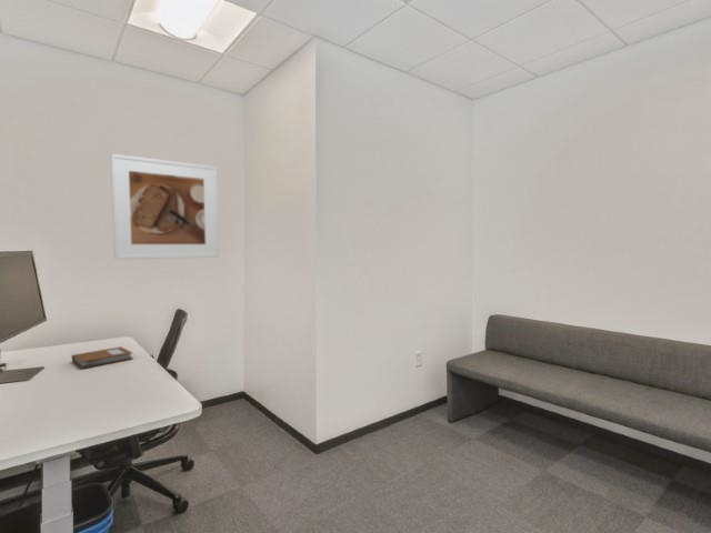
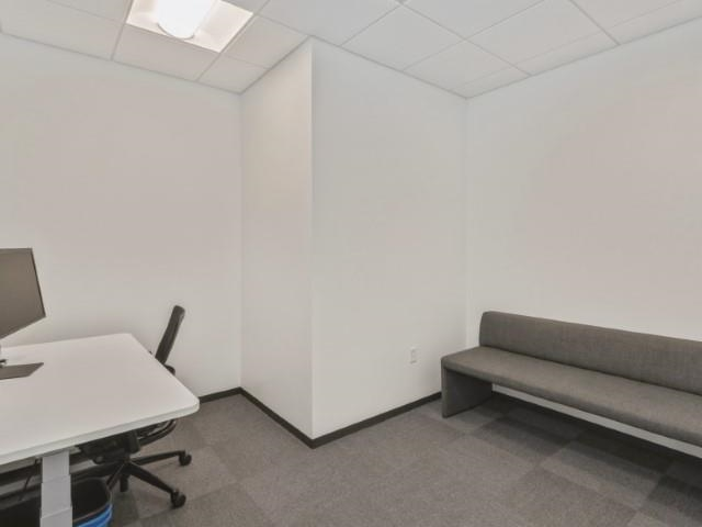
- notebook [71,345,134,370]
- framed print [110,153,220,261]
